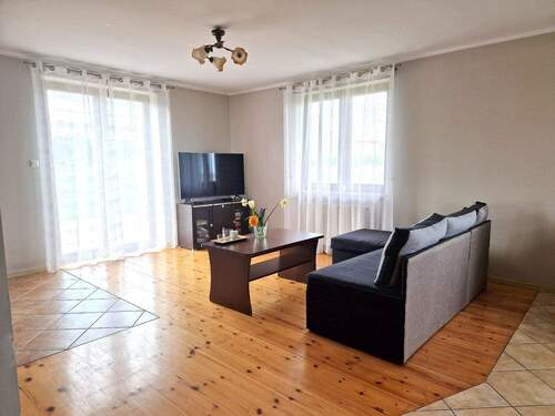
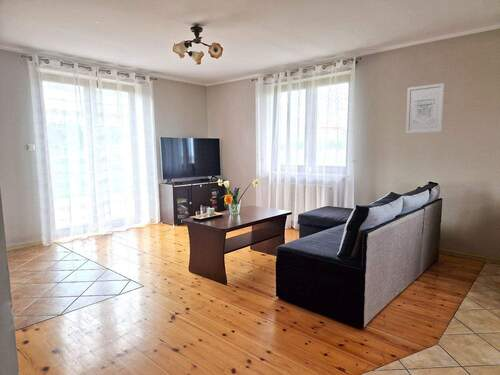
+ wall art [405,82,445,134]
